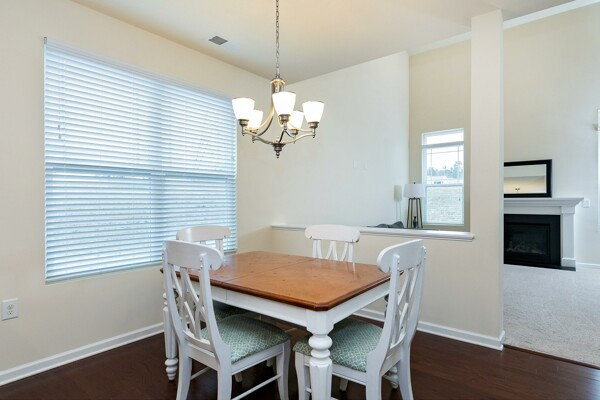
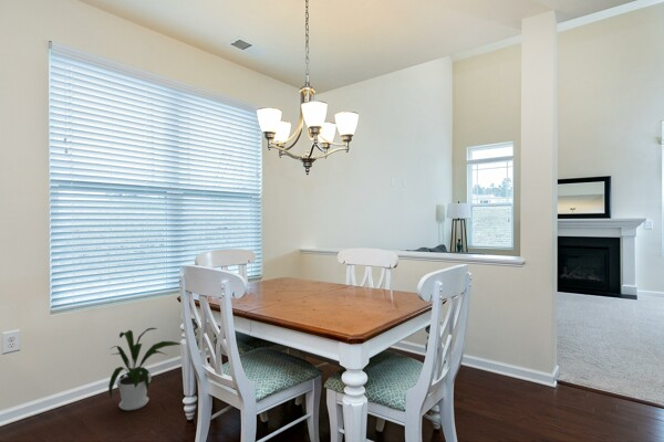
+ house plant [107,327,181,411]
